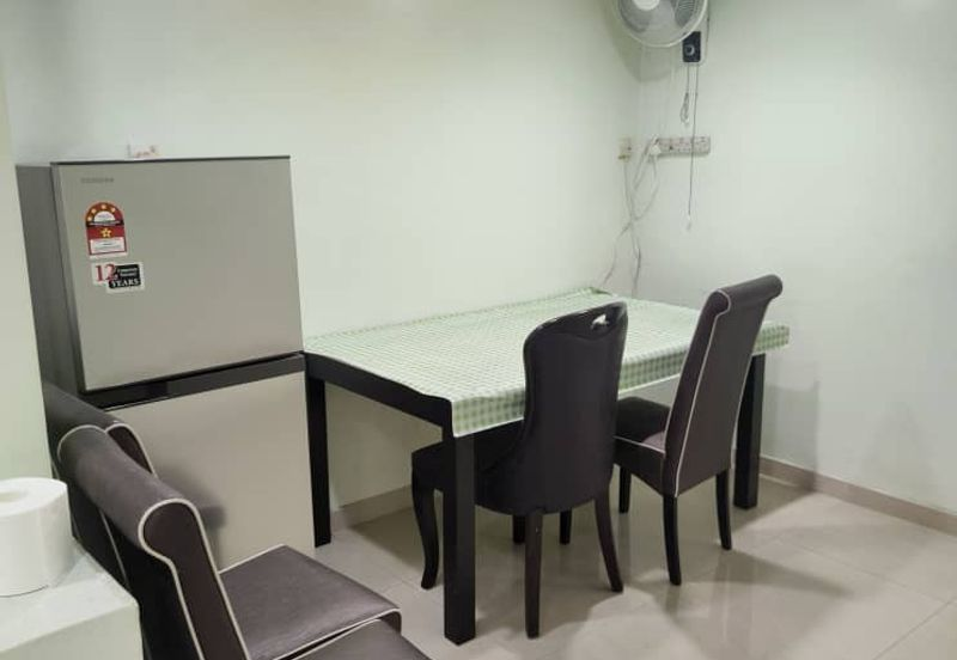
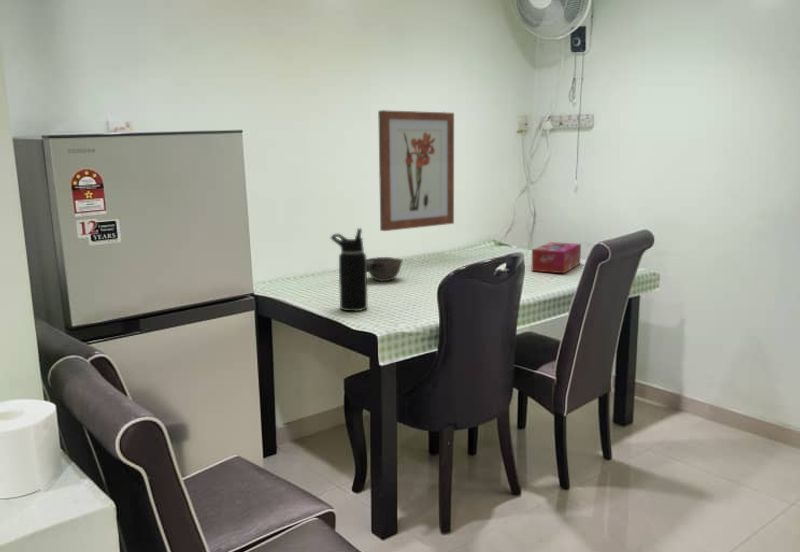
+ water bottle [329,227,368,312]
+ bowl [366,256,404,283]
+ tissue box [530,241,582,274]
+ wall art [377,109,455,232]
